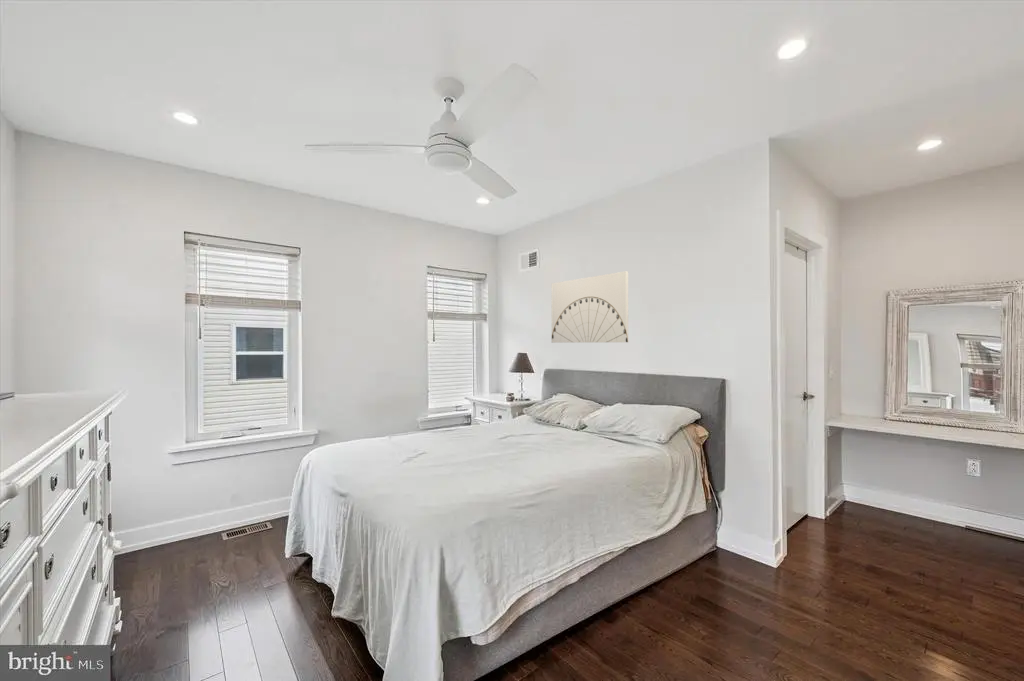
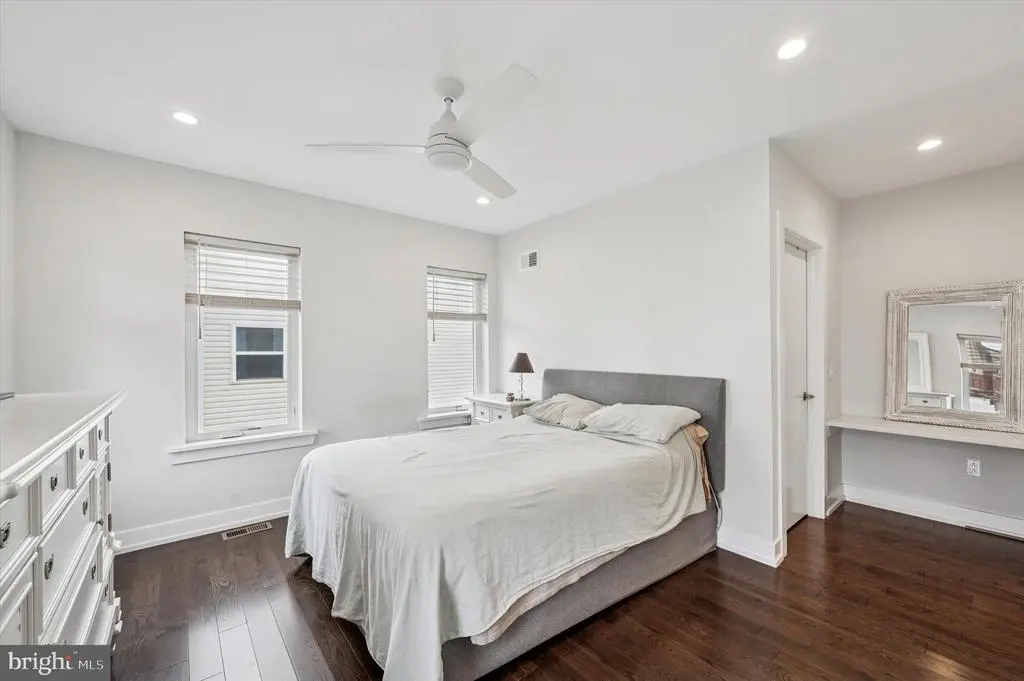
- wall art [550,270,629,344]
